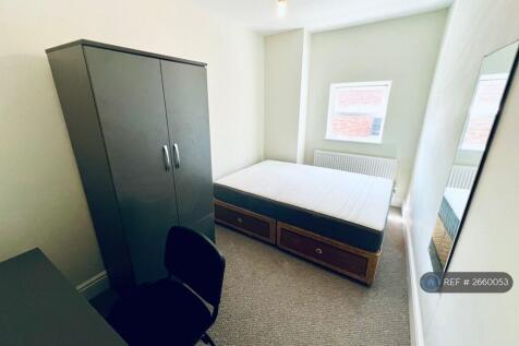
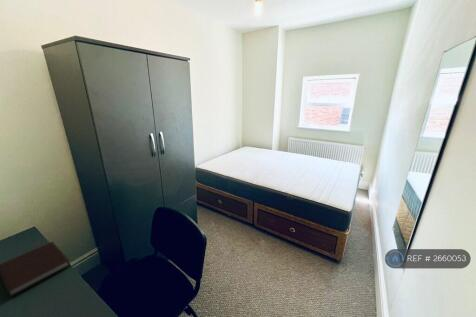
+ notebook [0,241,72,298]
